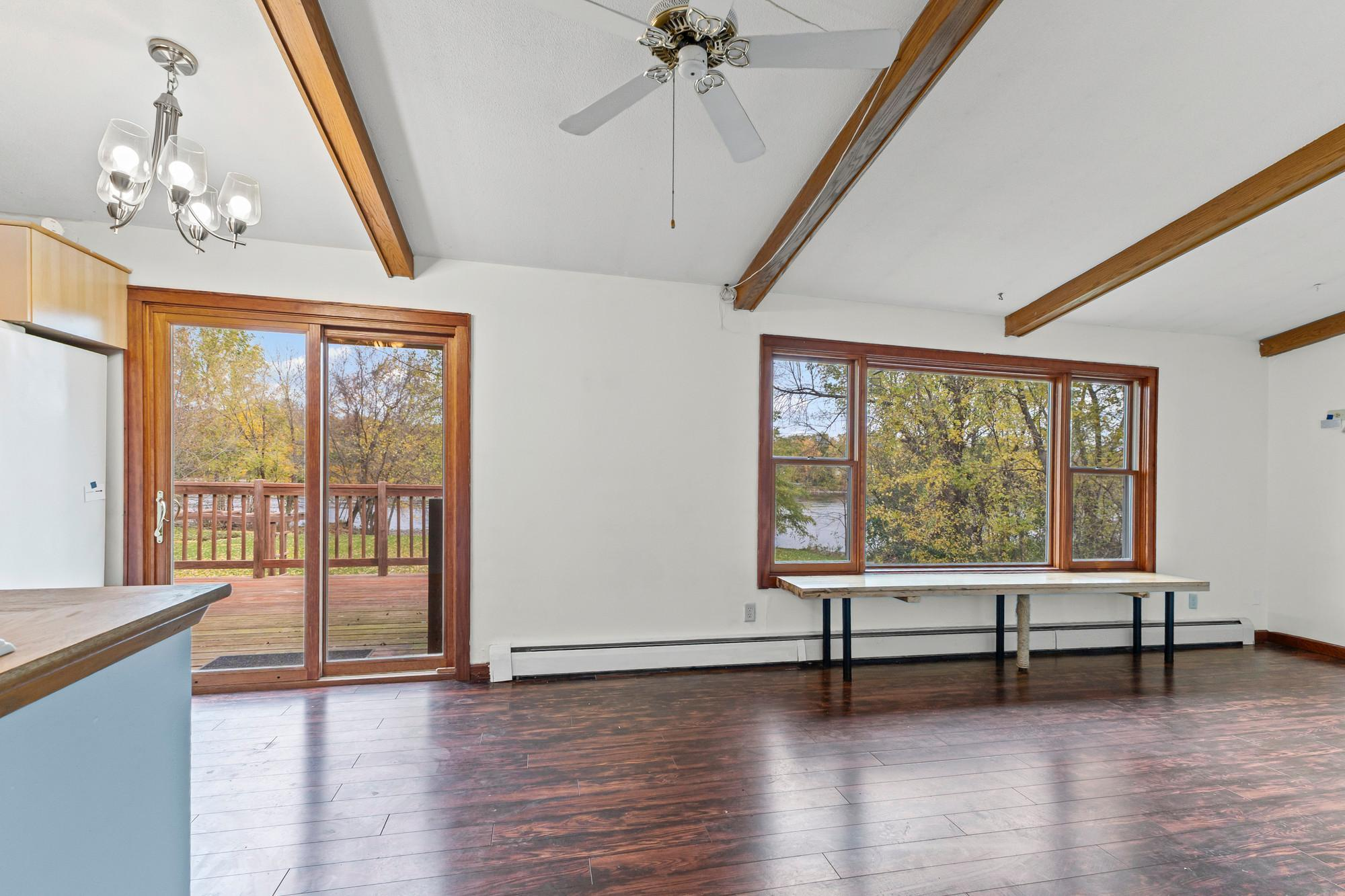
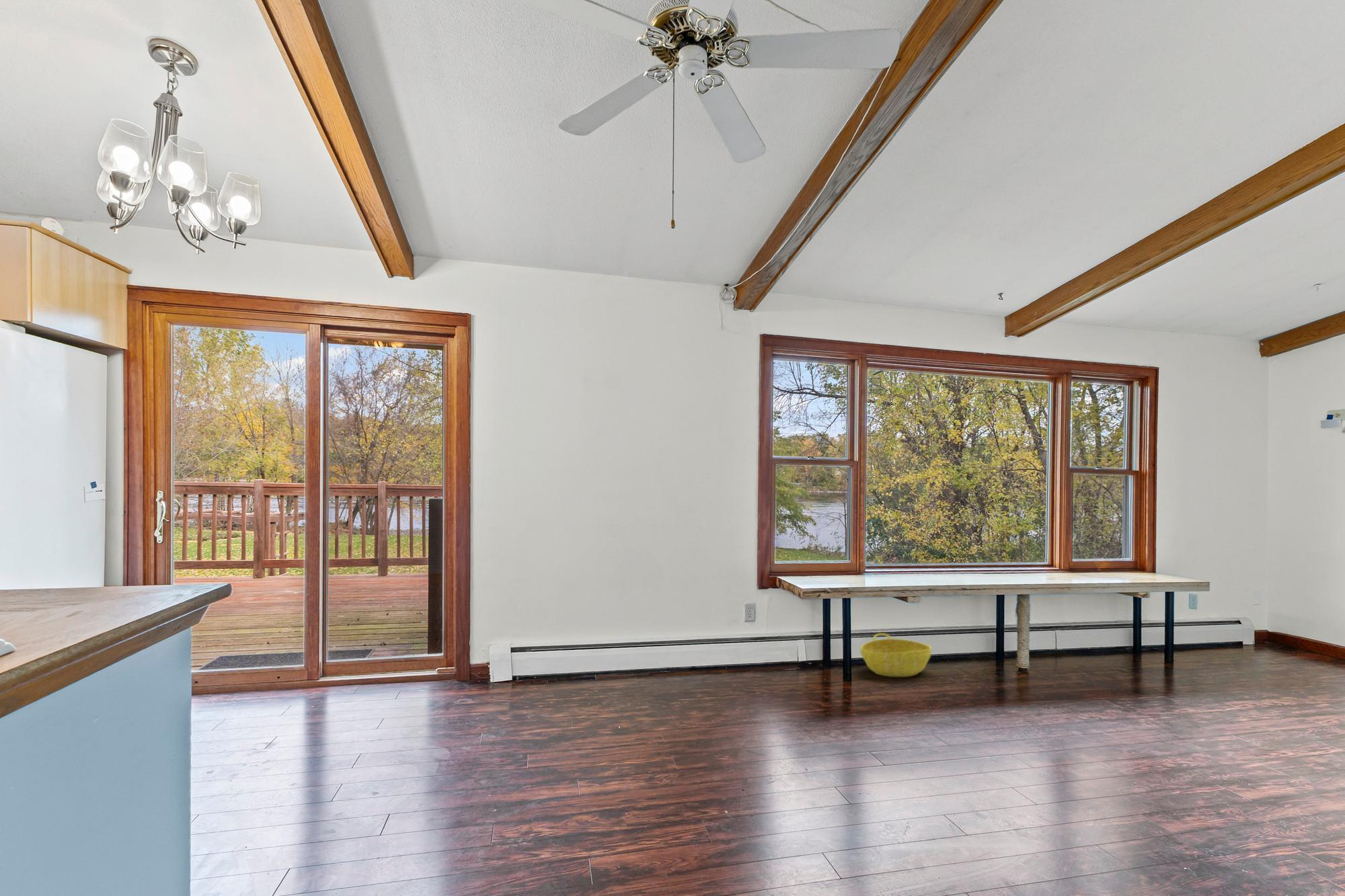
+ basket [859,633,932,678]
